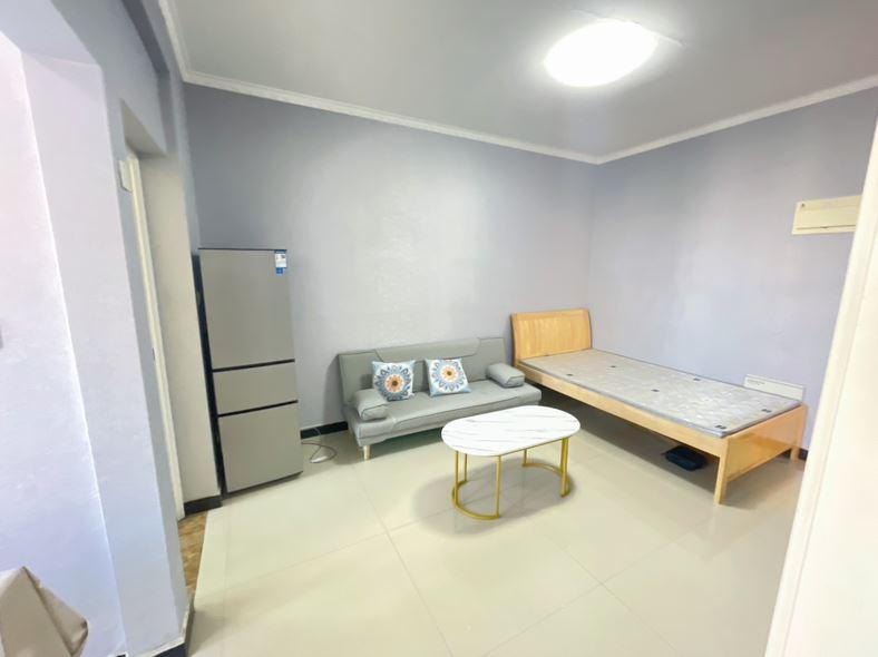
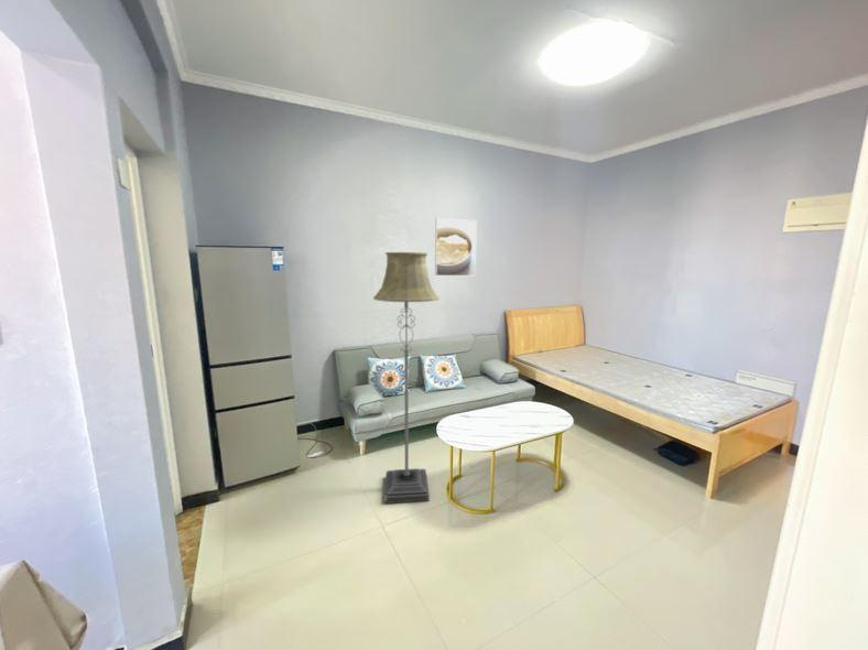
+ floor lamp [372,251,441,505]
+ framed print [434,217,478,277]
